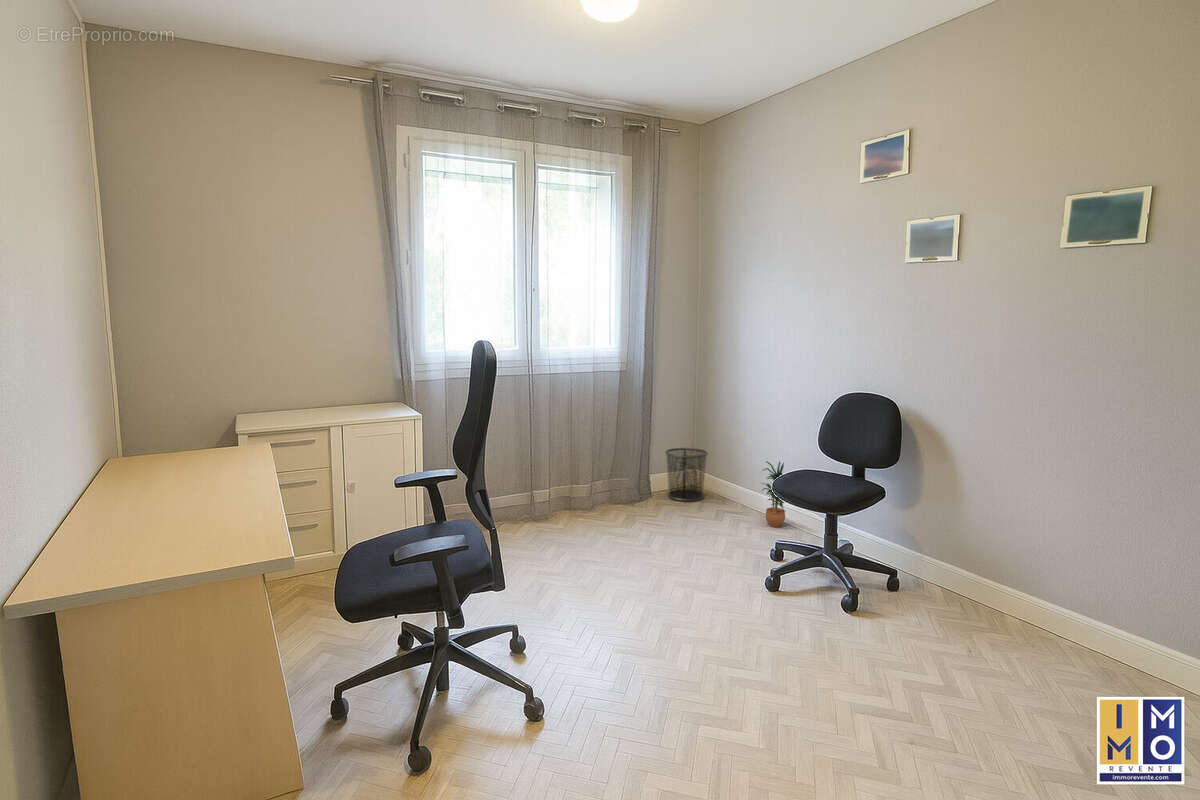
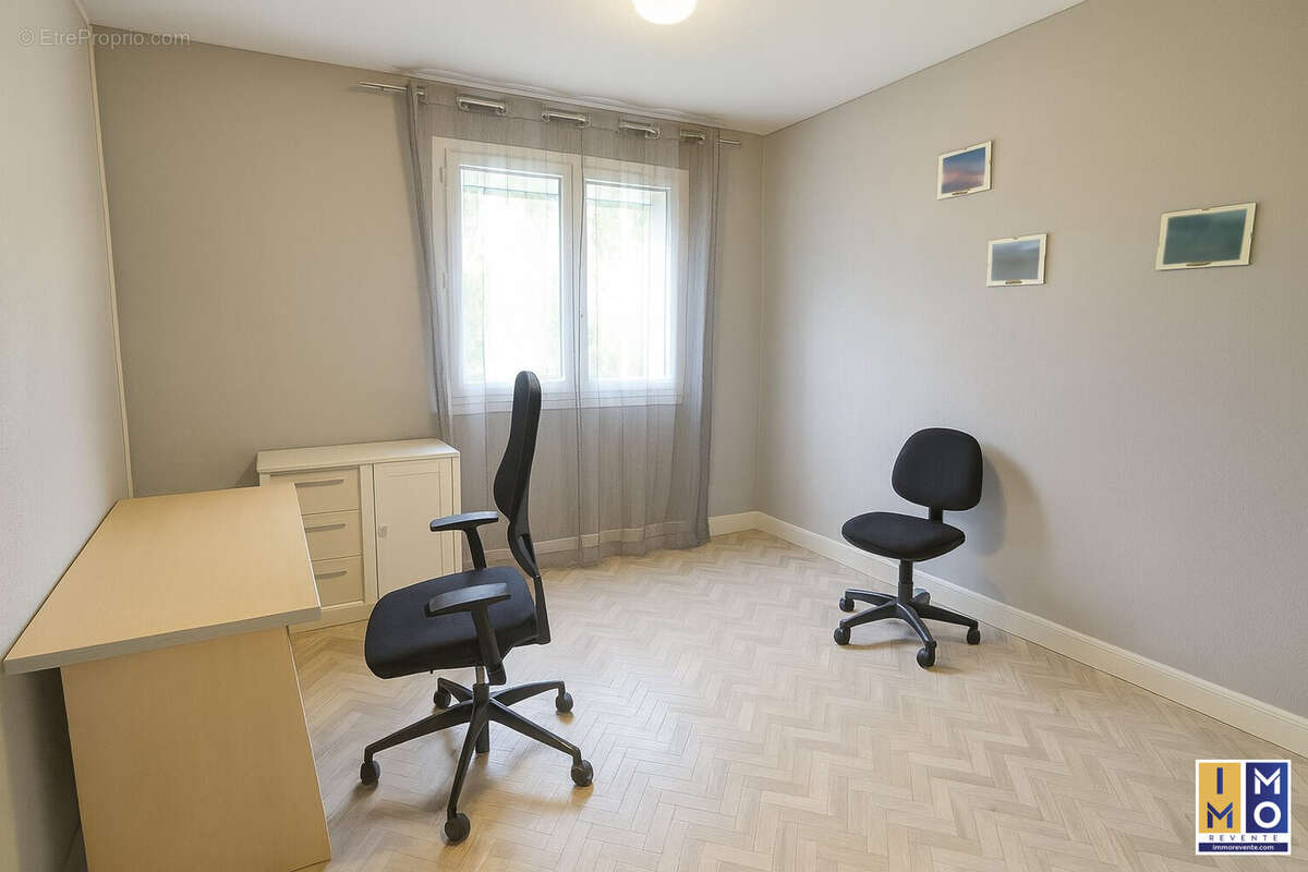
- potted plant [760,460,786,528]
- waste bin [664,447,709,502]
